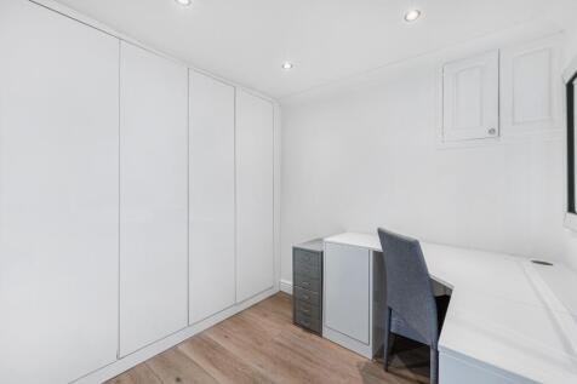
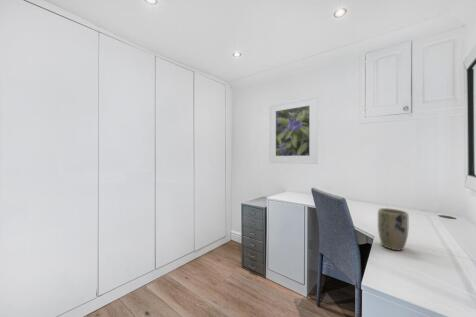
+ plant pot [377,207,409,251]
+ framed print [268,95,319,165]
